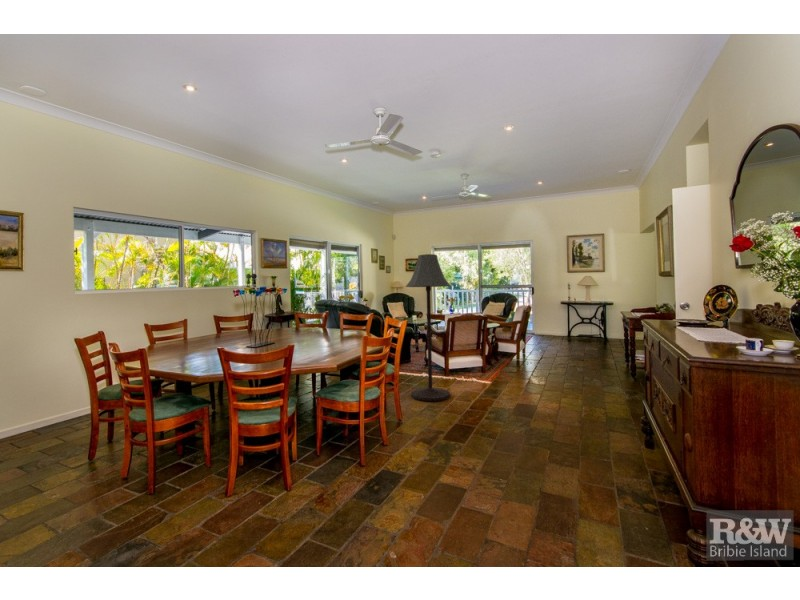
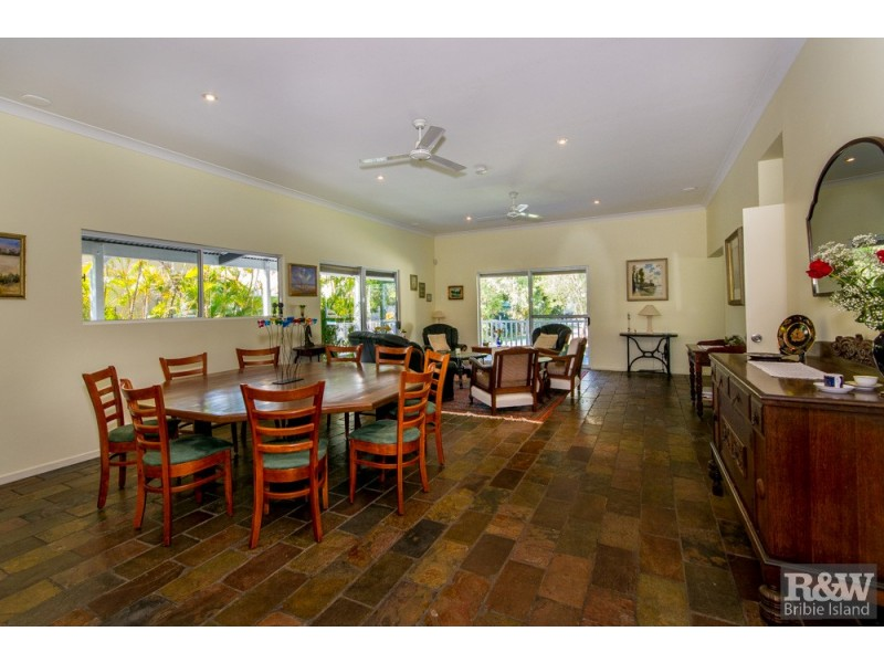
- floor lamp [405,253,452,402]
